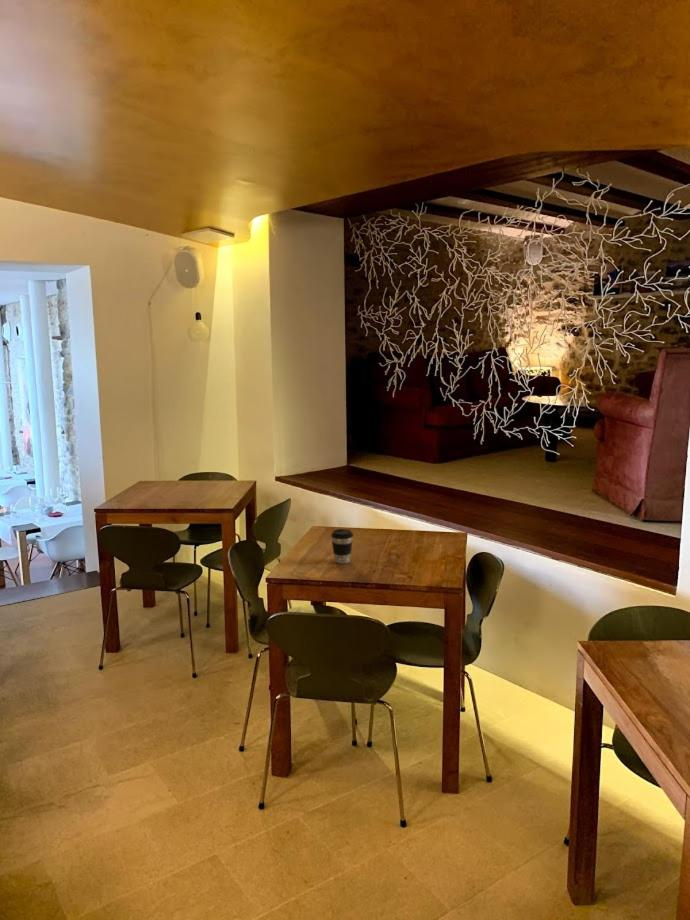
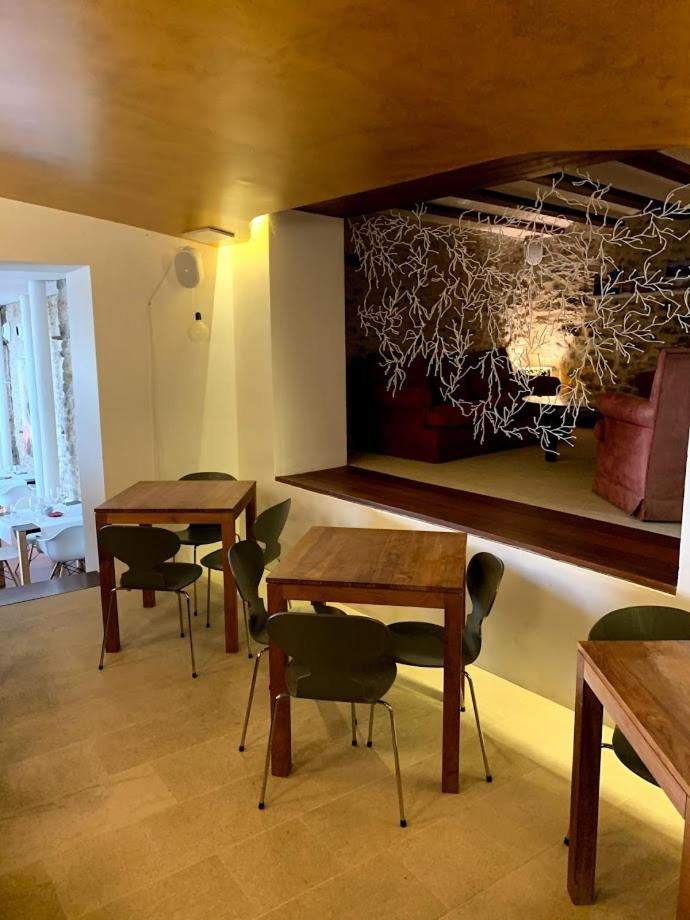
- coffee cup [330,528,354,565]
